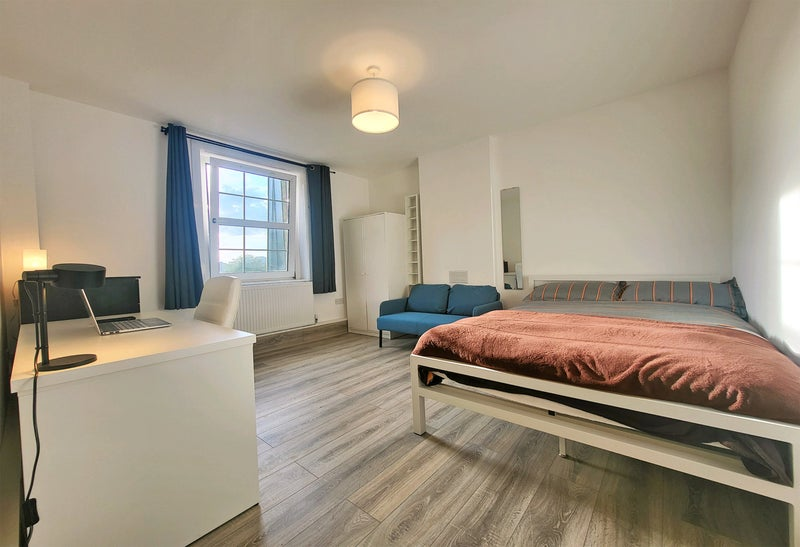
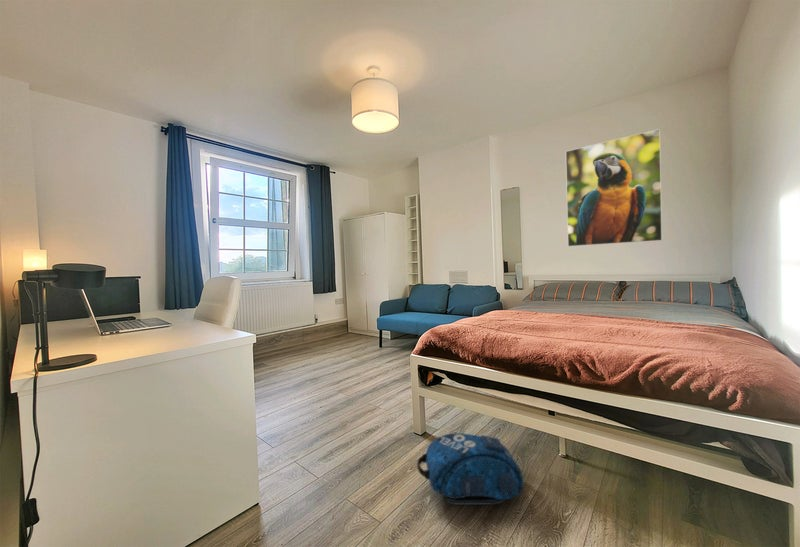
+ backpack [416,433,524,506]
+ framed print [565,128,663,248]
